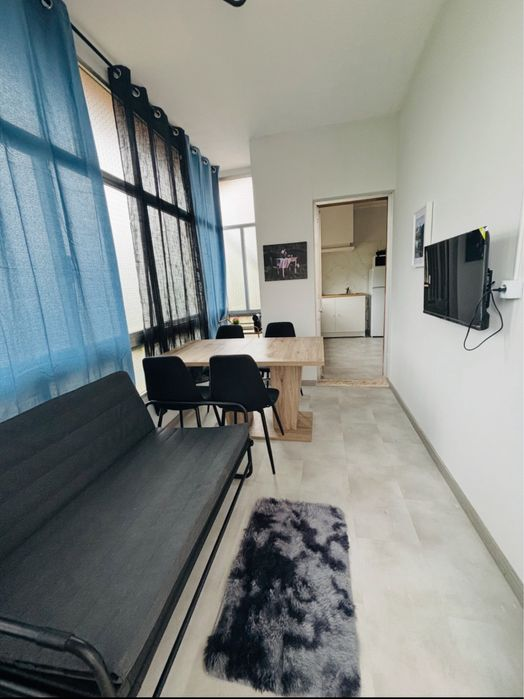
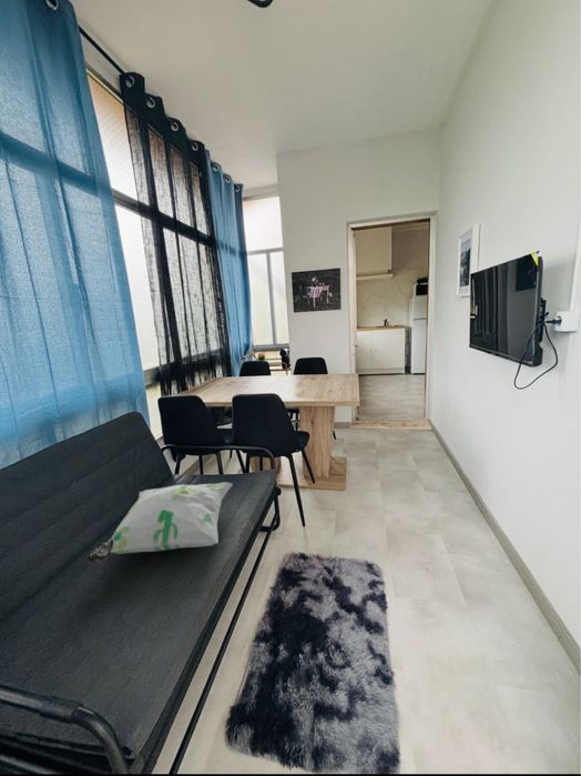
+ decorative pillow [85,482,233,564]
